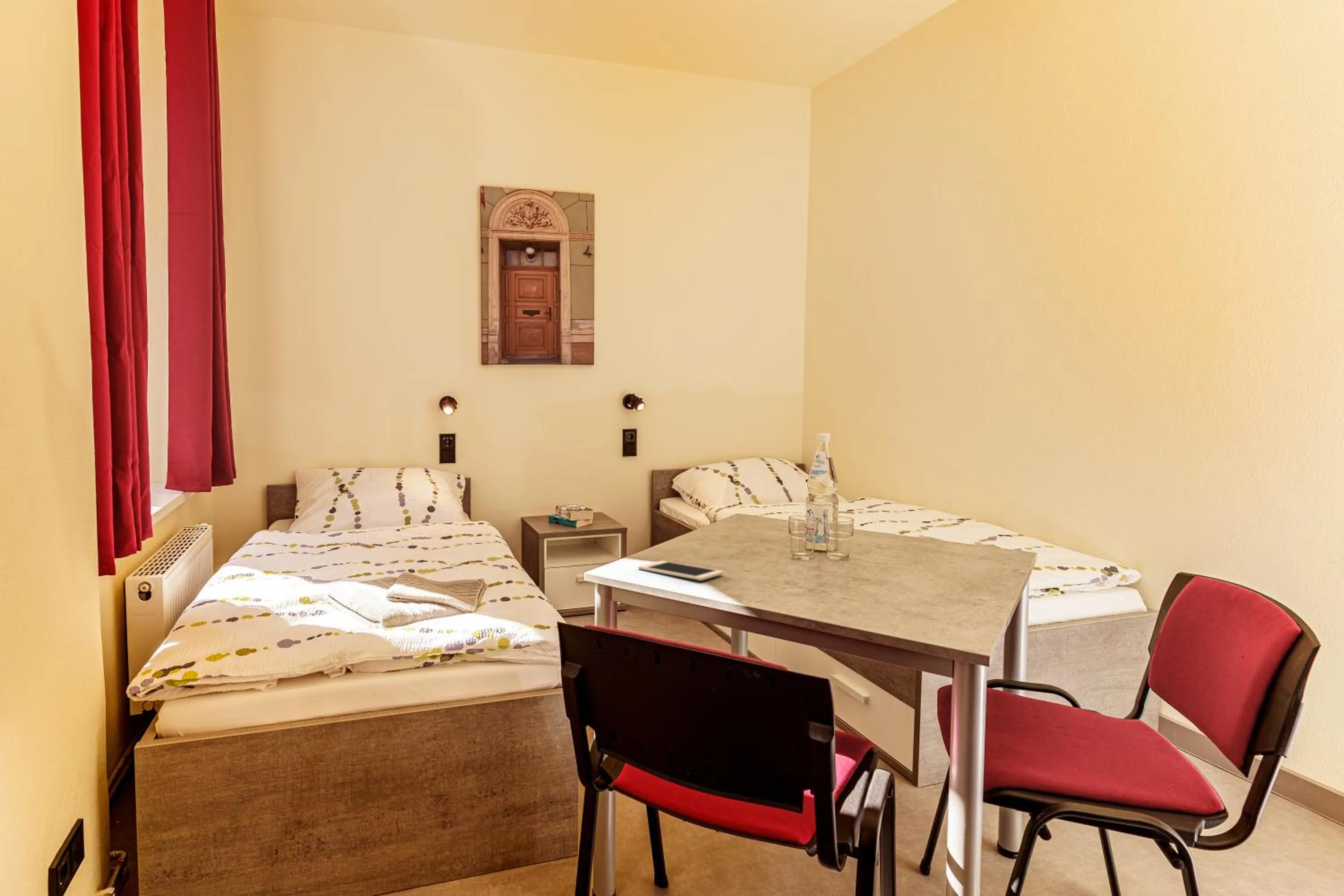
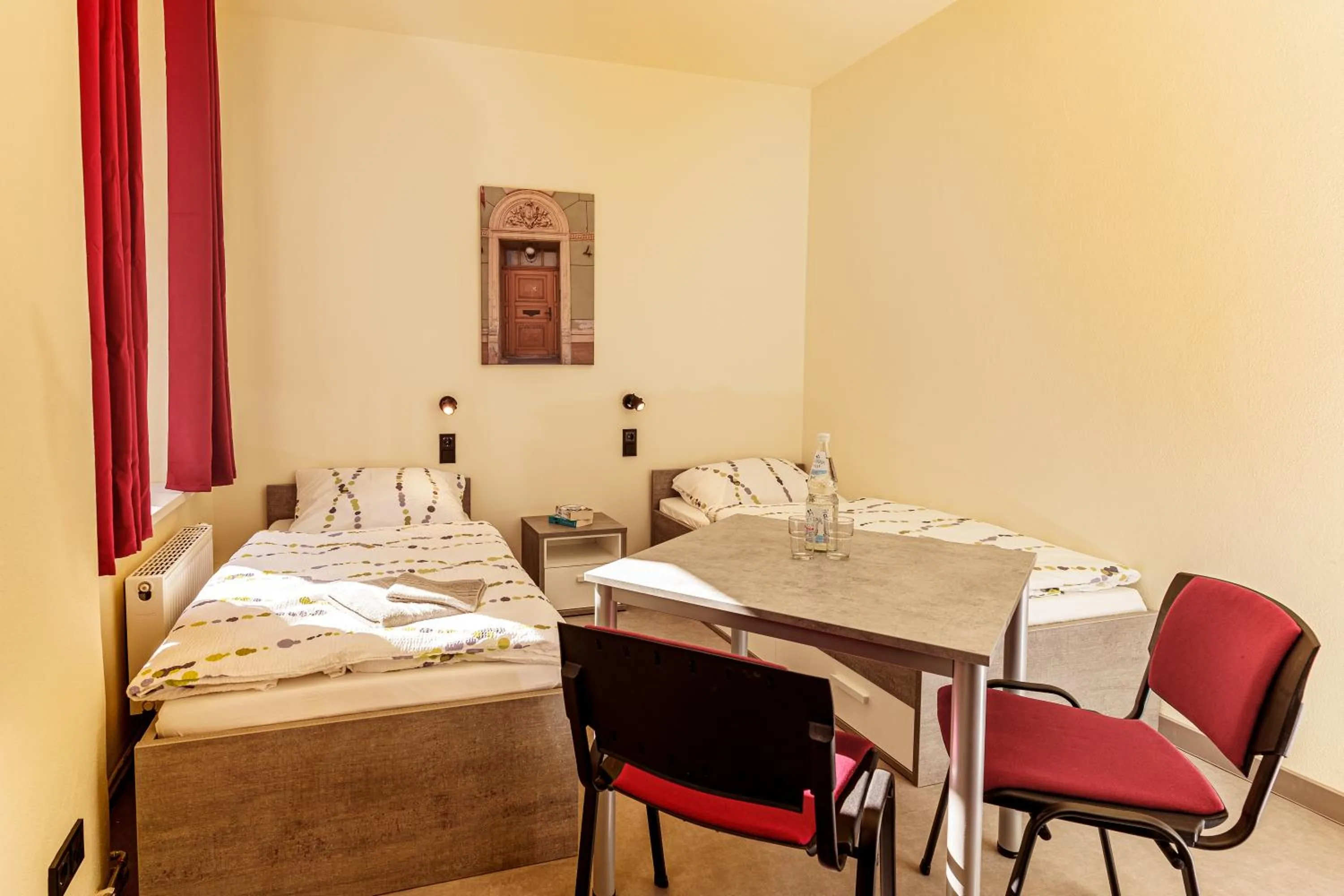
- cell phone [638,560,724,581]
